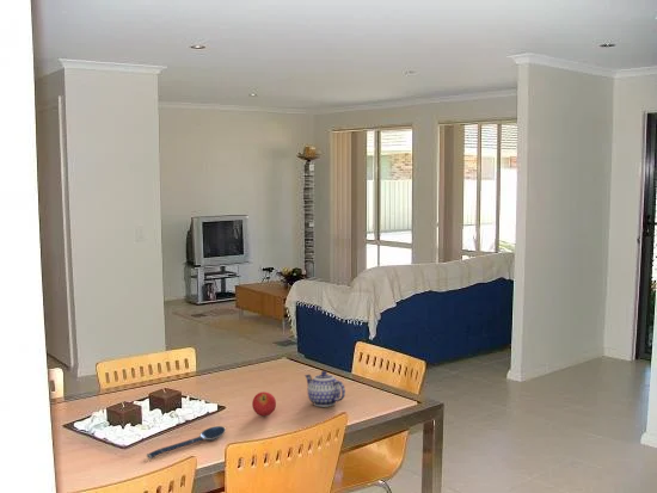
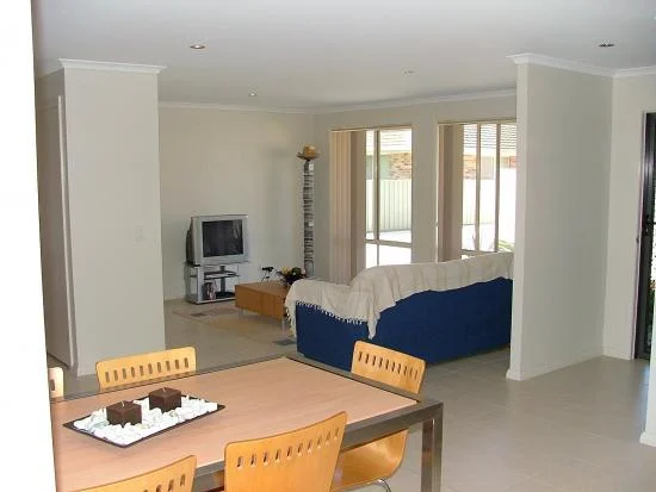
- teapot [303,370,346,408]
- fruit [251,390,277,417]
- spoon [146,425,227,460]
